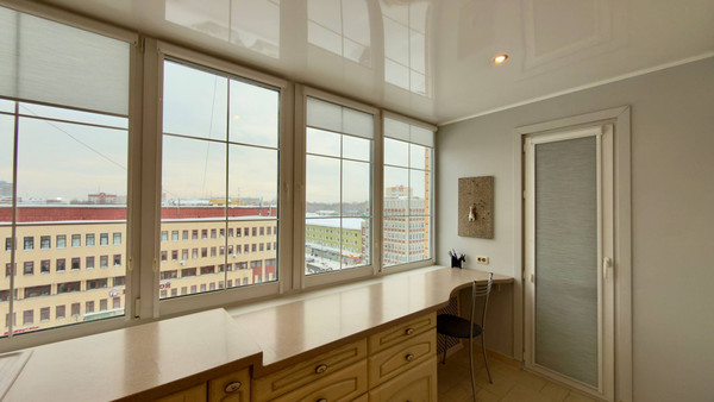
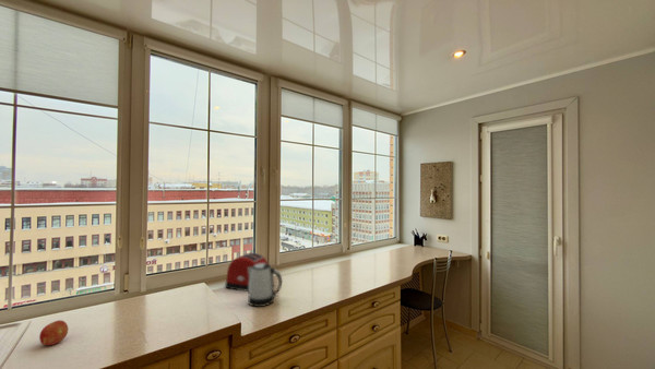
+ kettle [247,263,283,308]
+ fruit [38,319,69,346]
+ toaster [224,252,269,293]
